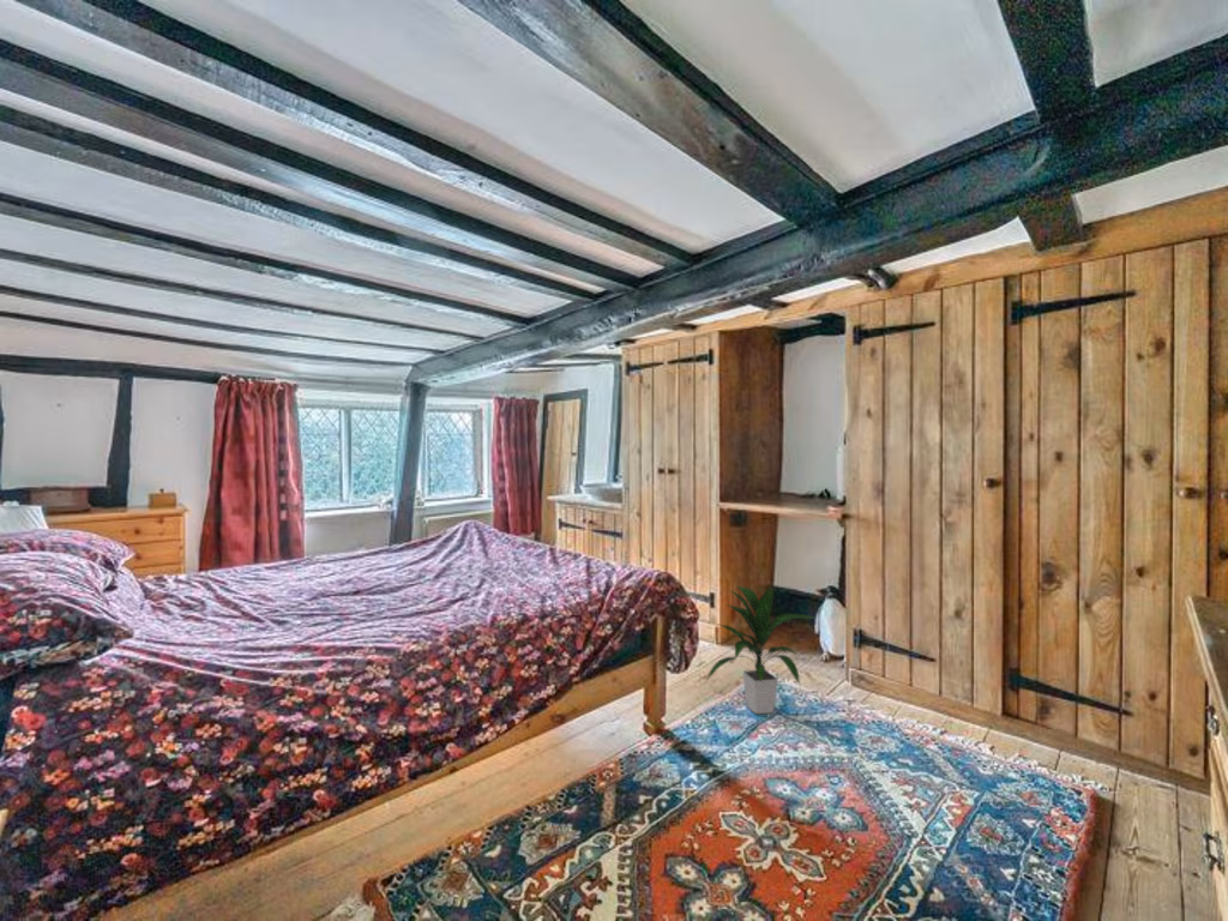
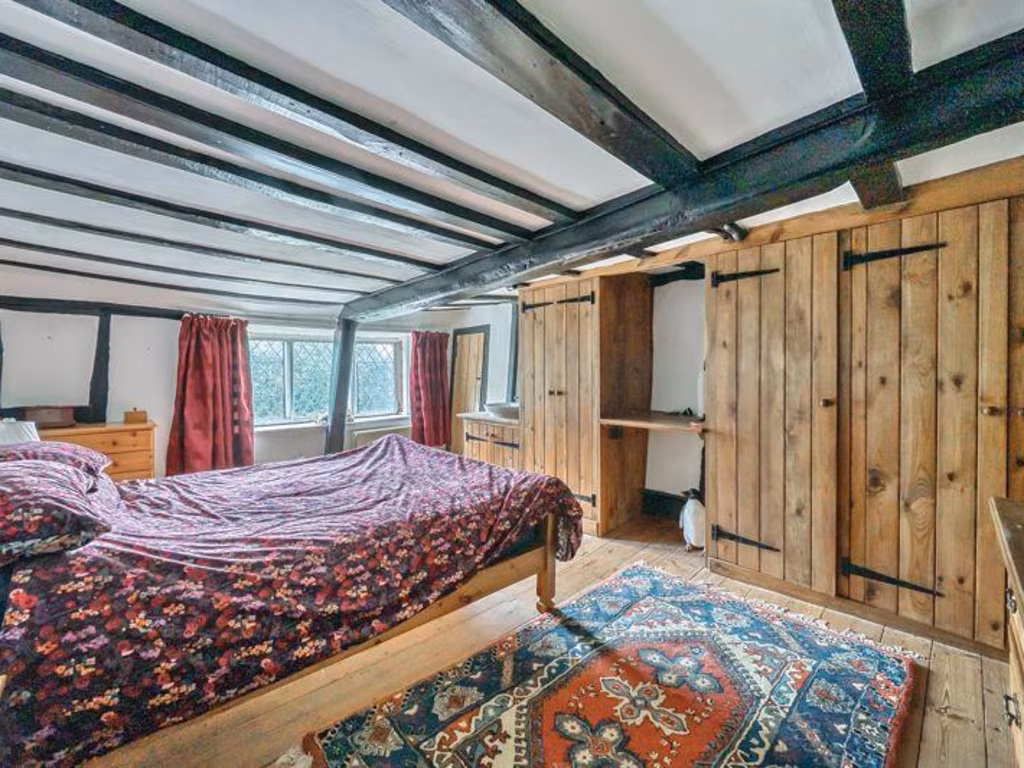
- indoor plant [704,584,814,715]
